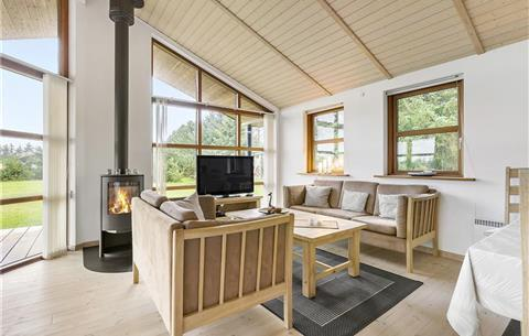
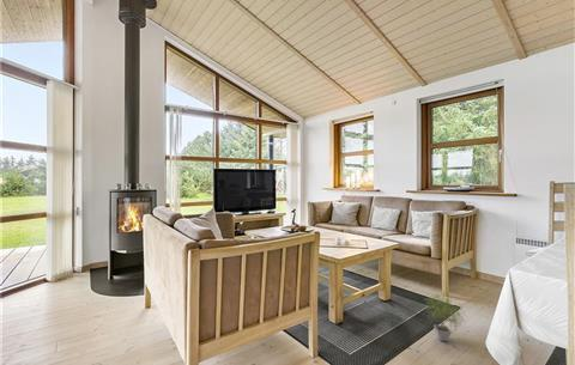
+ potted plant [423,291,470,342]
